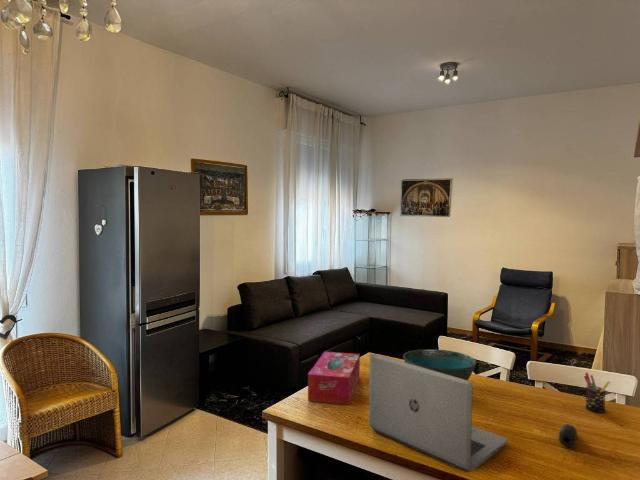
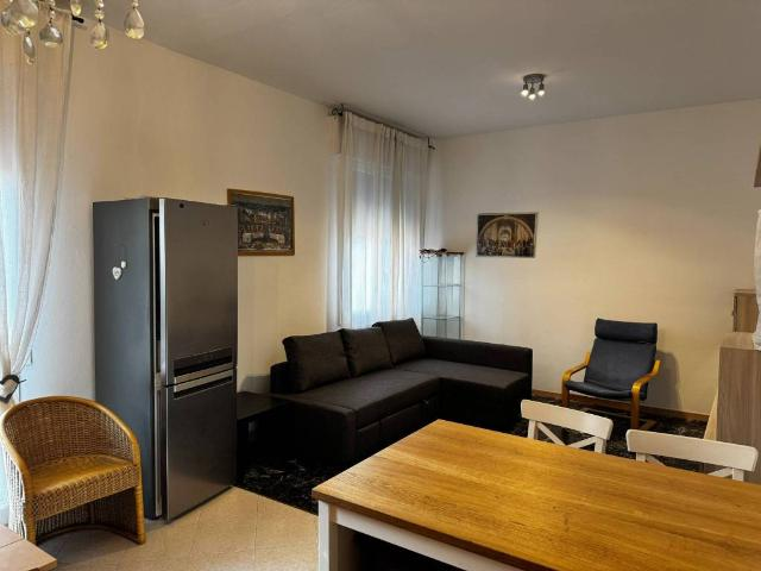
- pen holder [583,371,611,413]
- computer mouse [558,423,578,448]
- tissue box [307,351,361,406]
- bowl [402,348,478,381]
- laptop [368,353,509,473]
